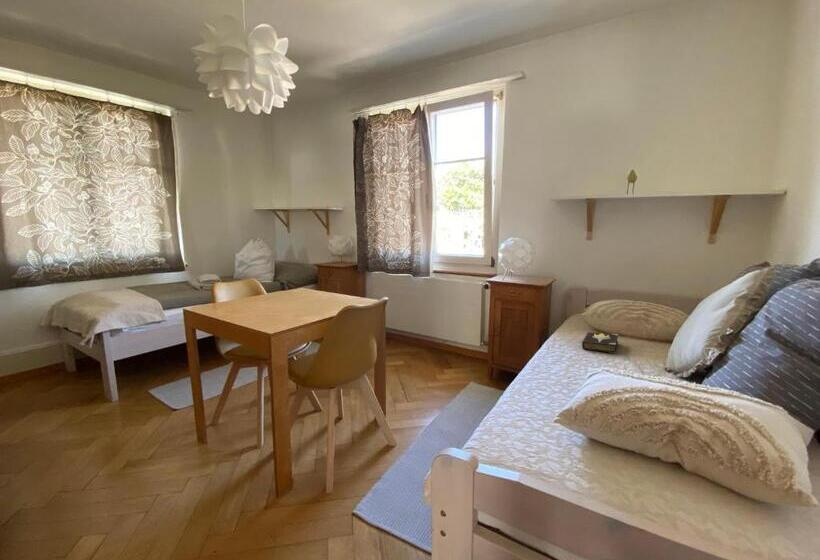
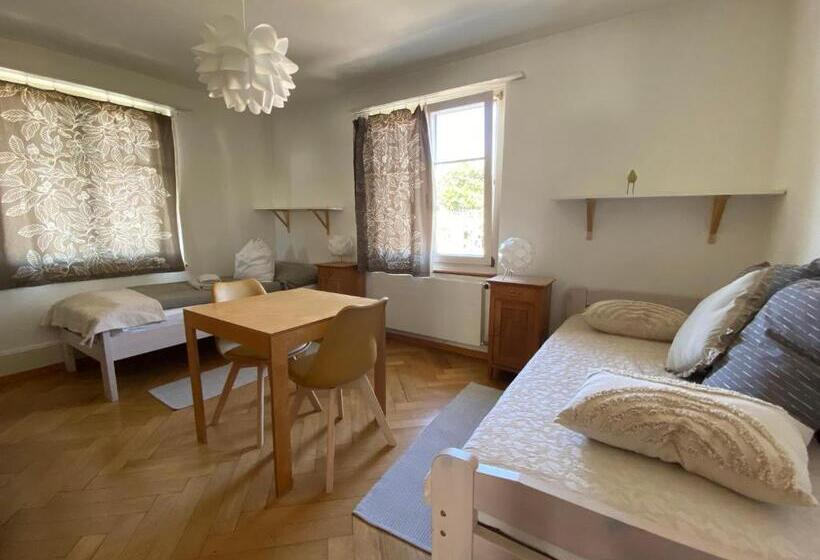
- hardback book [581,331,619,355]
